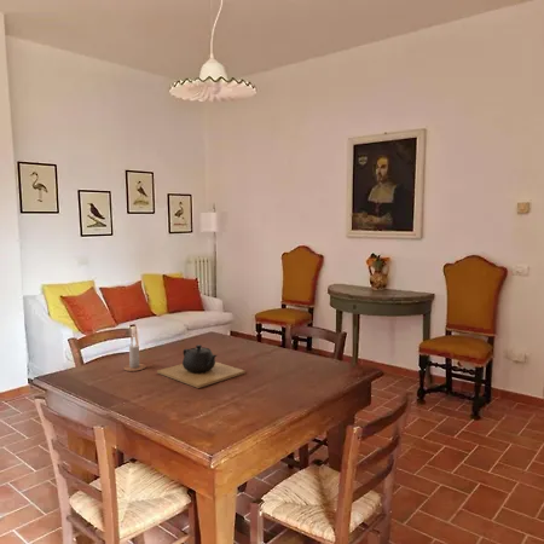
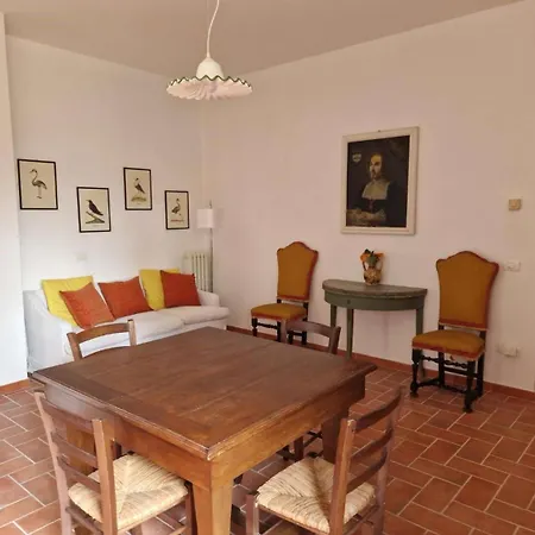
- candle [122,337,147,372]
- teapot [156,343,247,389]
